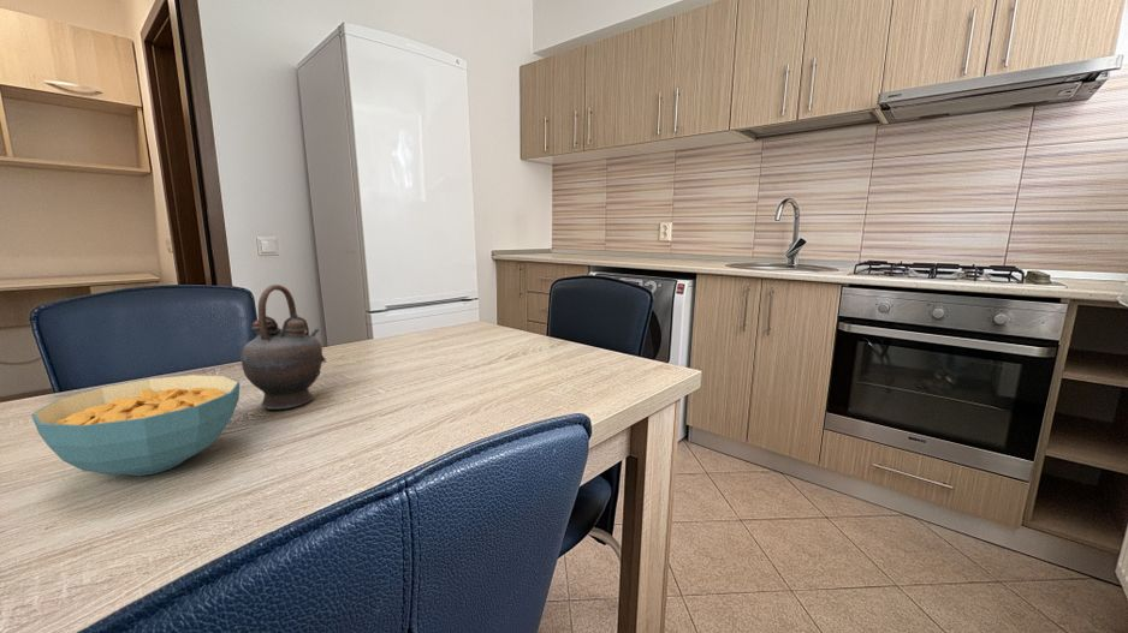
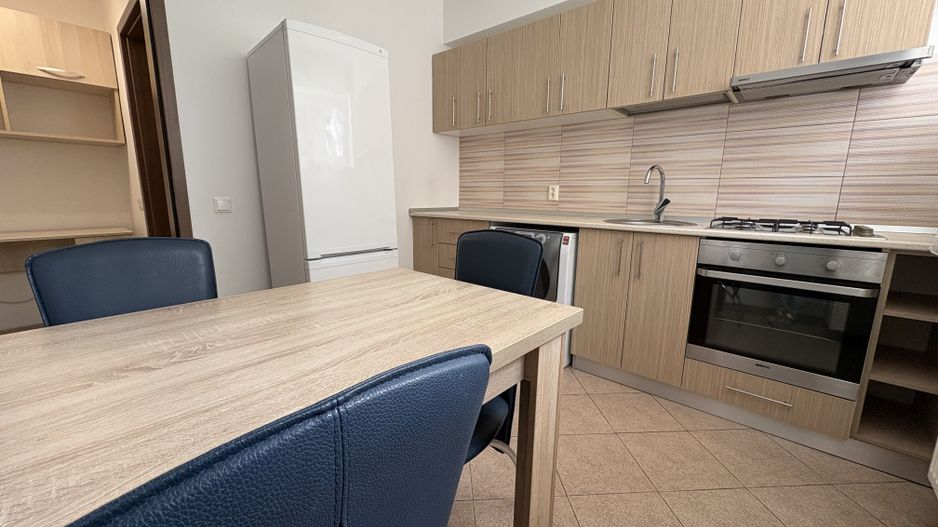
- teapot [239,283,327,411]
- cereal bowl [30,374,241,477]
